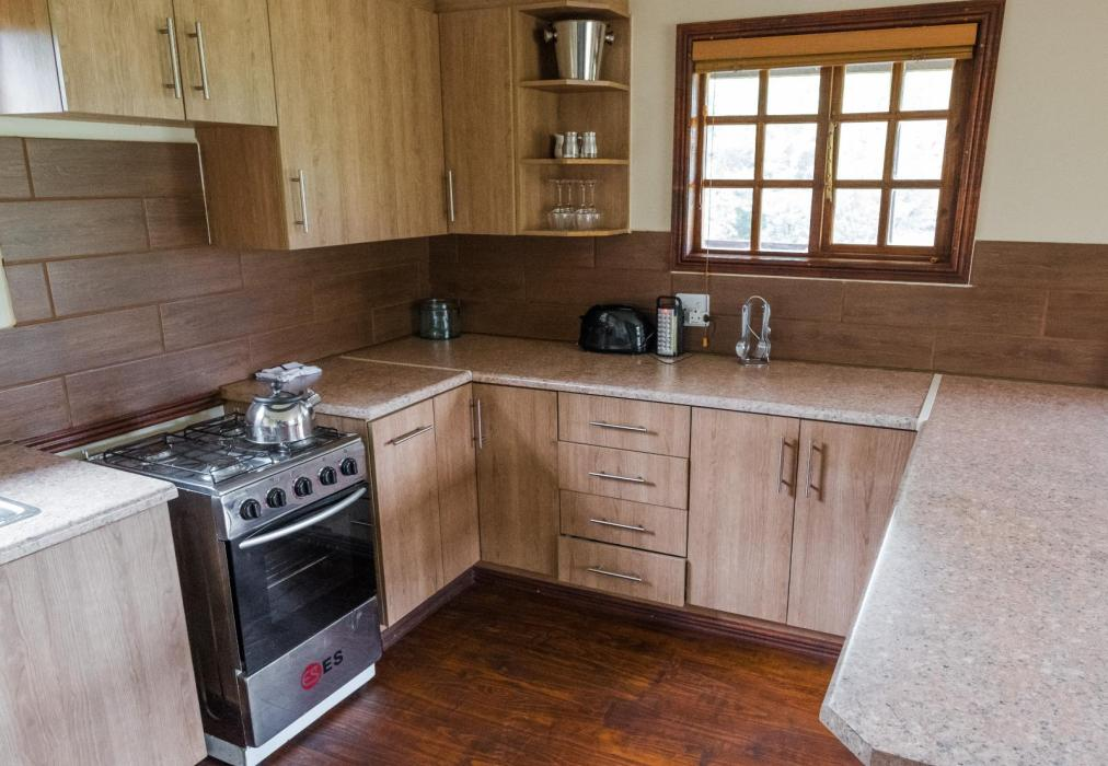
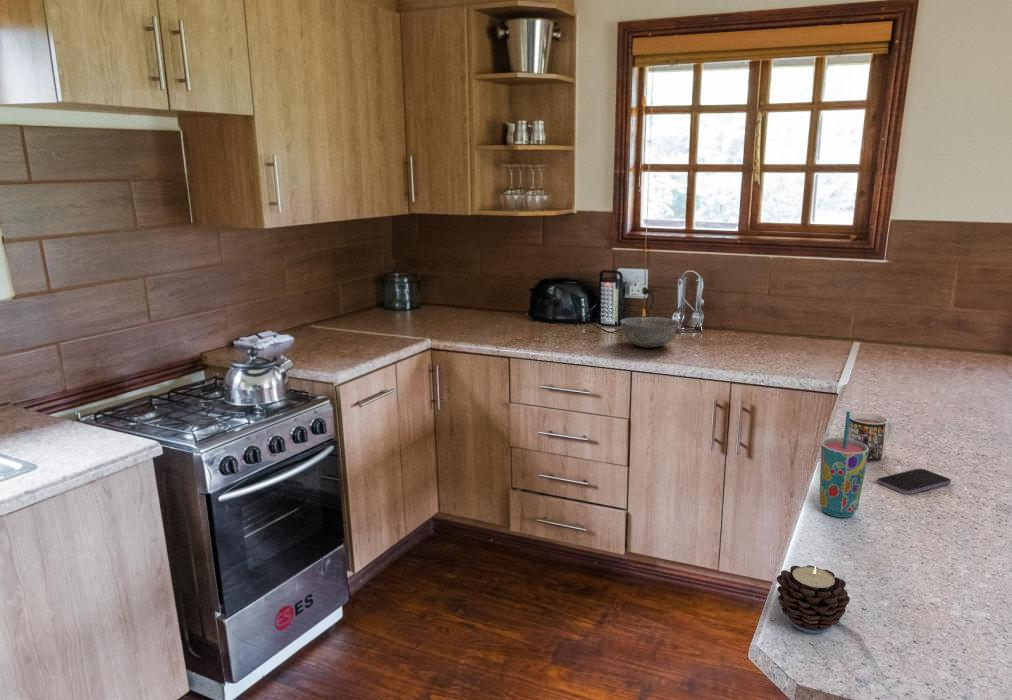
+ bowl [619,316,680,348]
+ candle [776,564,851,634]
+ smartphone [876,468,952,495]
+ mug [848,411,895,462]
+ cup [818,411,869,519]
